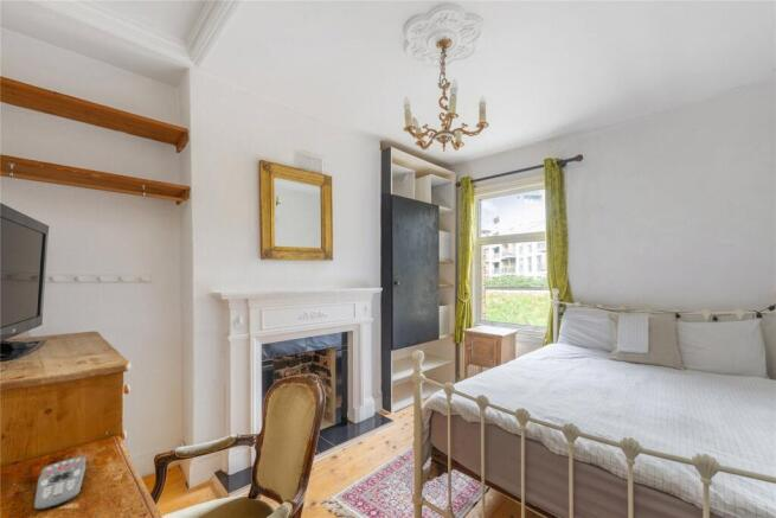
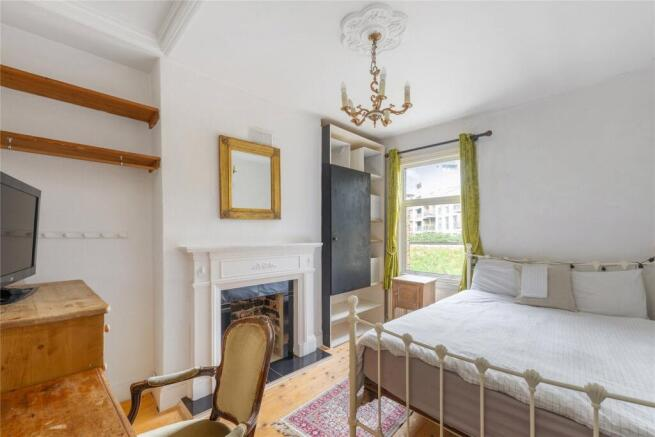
- remote control [33,455,88,511]
